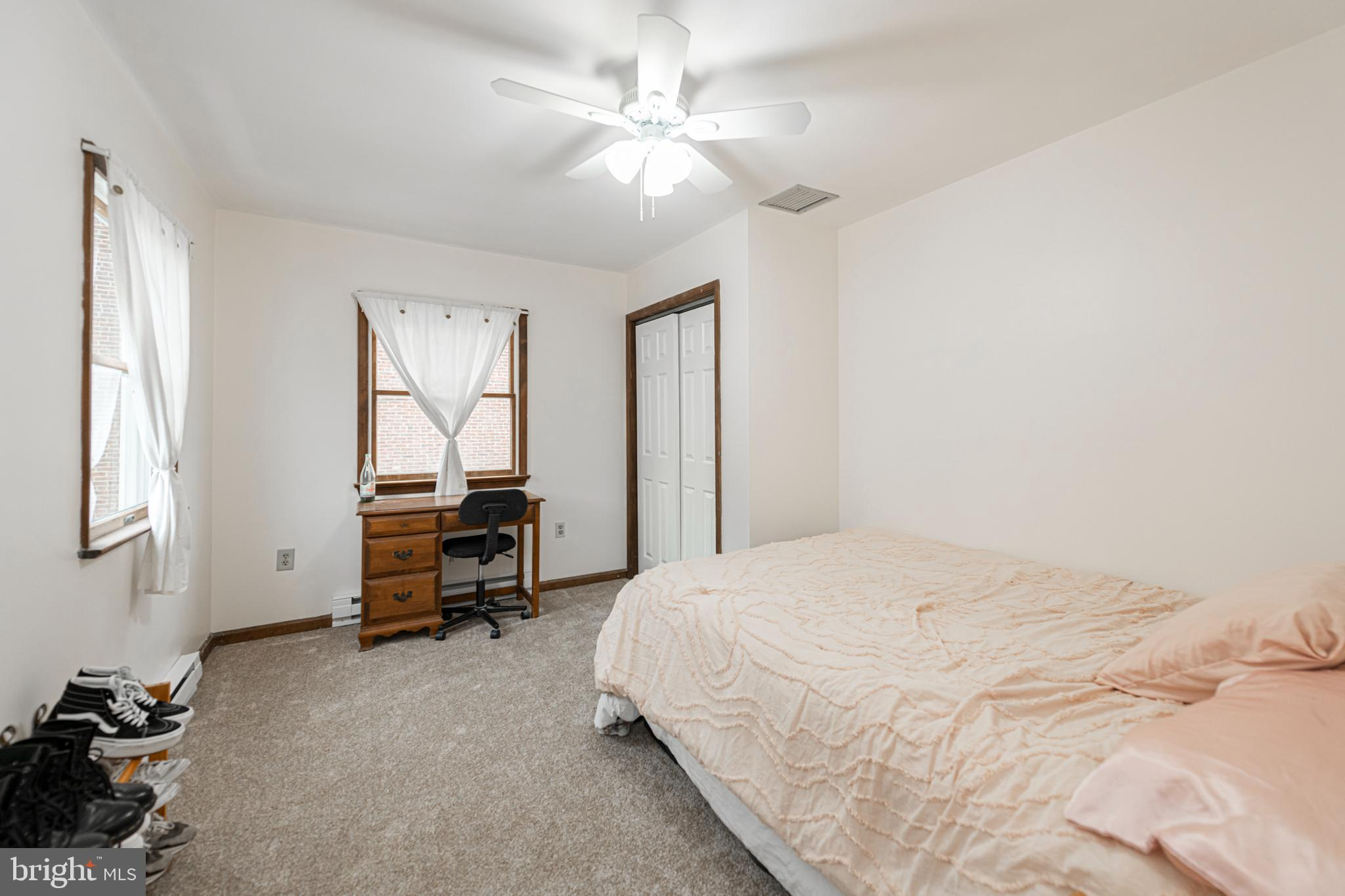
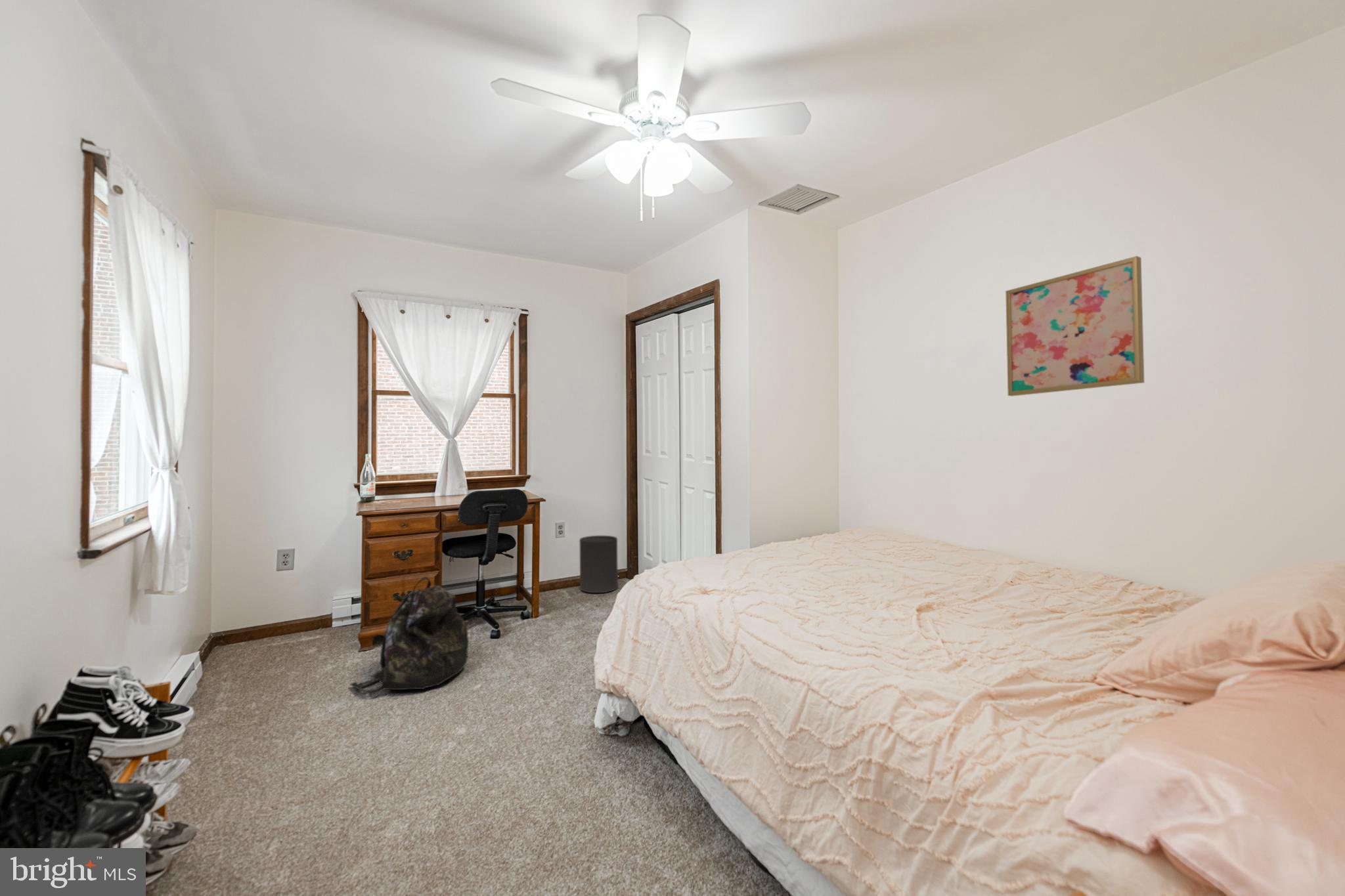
+ backpack [349,576,470,695]
+ wall art [1005,255,1145,397]
+ trash can [579,535,619,593]
